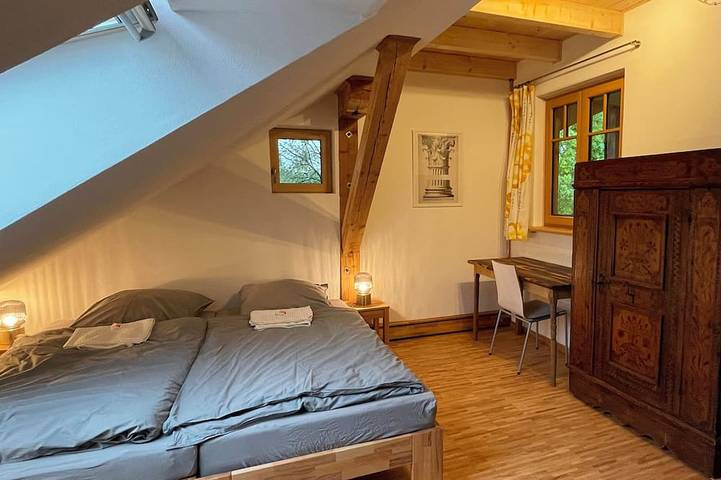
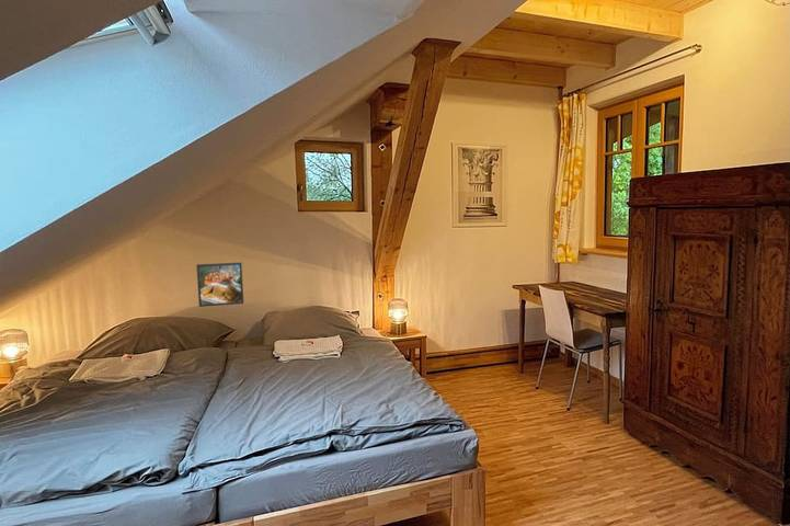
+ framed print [195,262,244,308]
